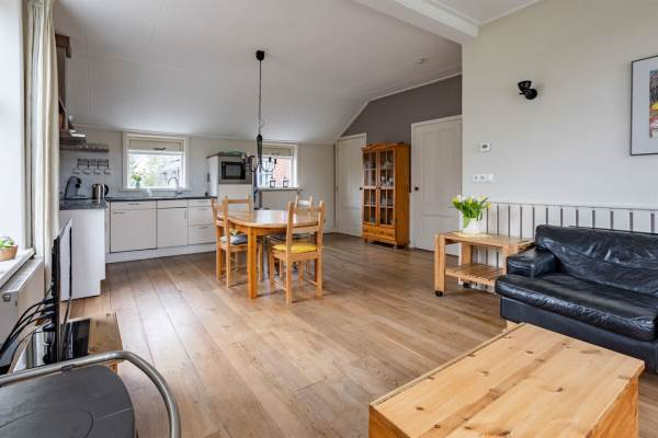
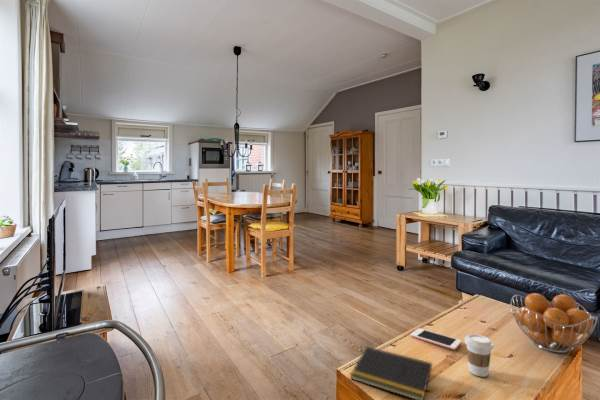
+ fruit basket [509,292,599,354]
+ notepad [349,345,433,400]
+ coffee cup [464,333,494,378]
+ cell phone [409,327,463,351]
